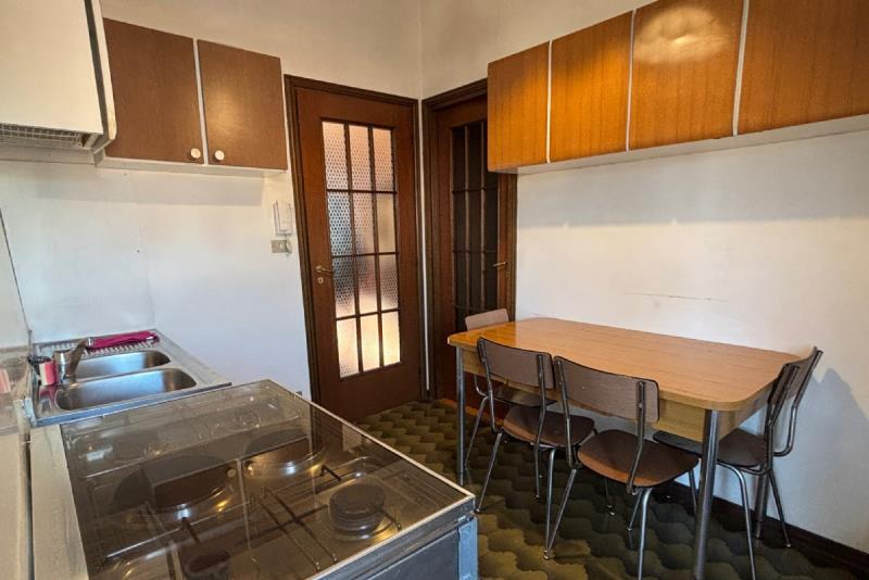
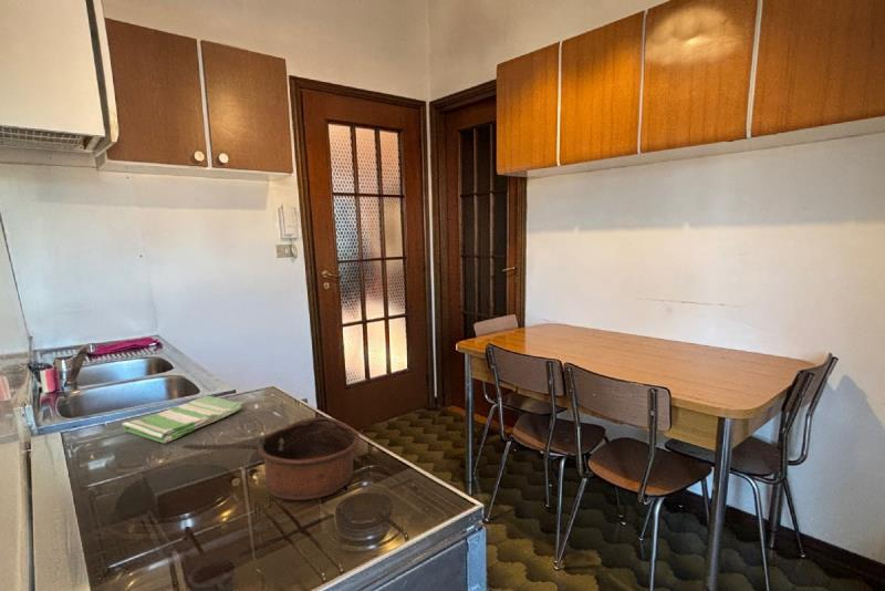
+ cooking pot [181,416,361,501]
+ dish towel [121,395,244,444]
